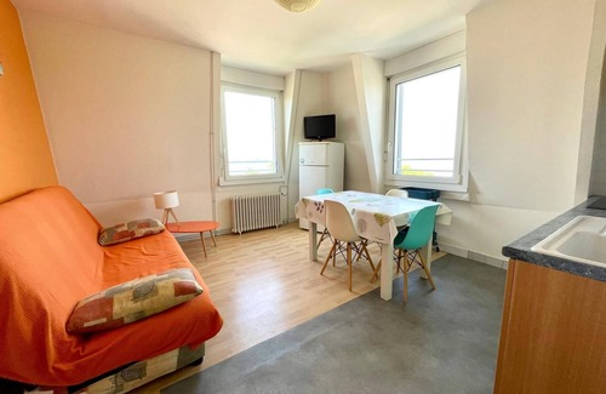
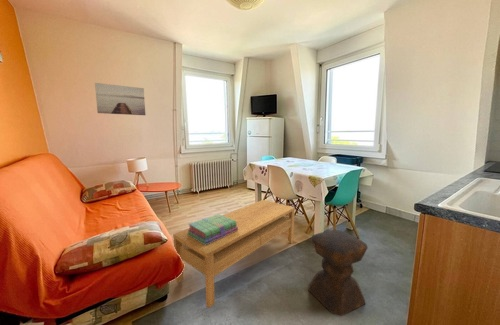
+ wall art [94,82,146,116]
+ stool [307,229,369,317]
+ coffee table [172,199,296,309]
+ stack of books [187,213,238,245]
